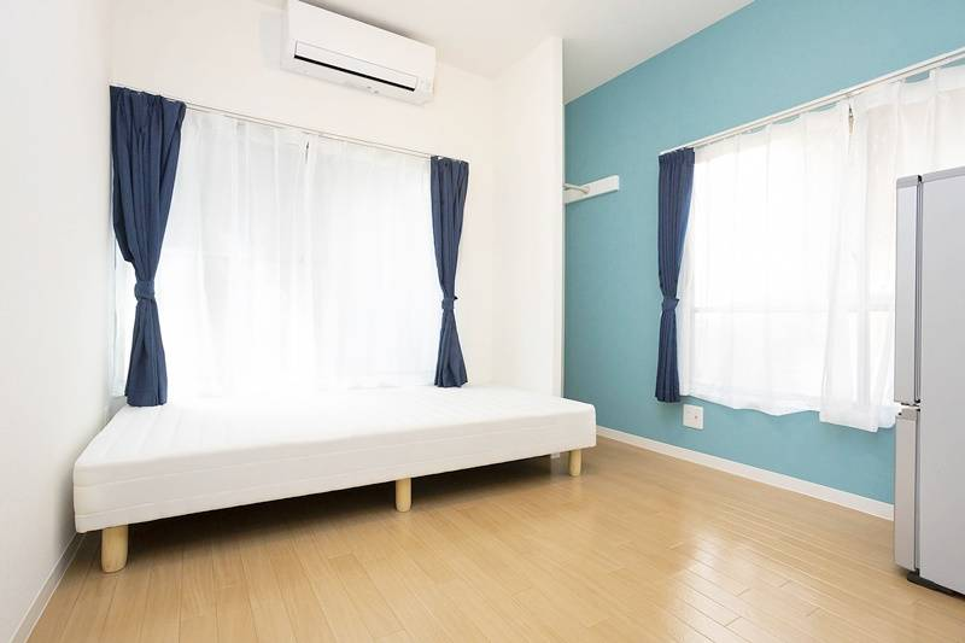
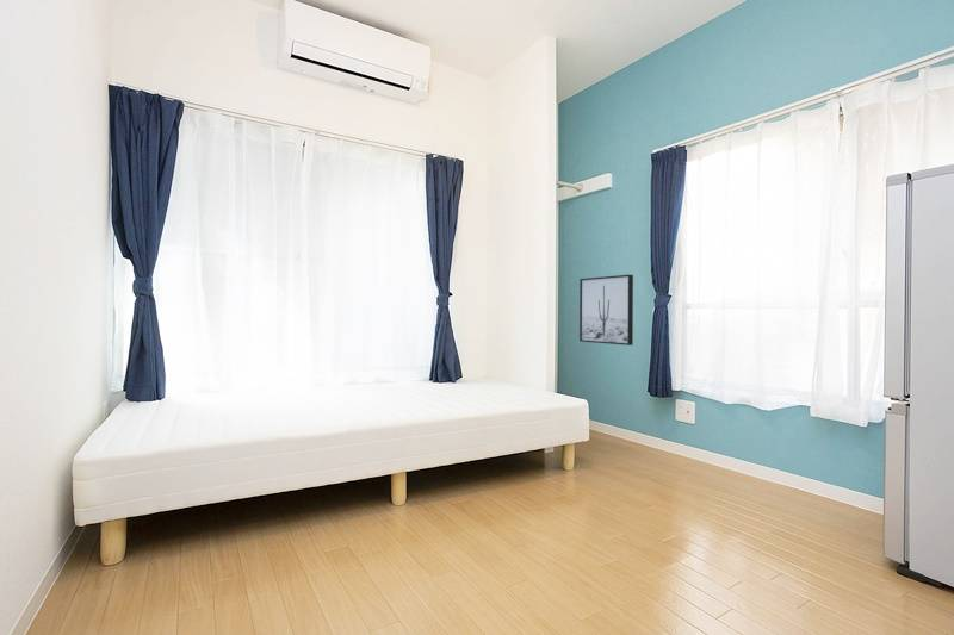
+ wall art [578,274,634,347]
